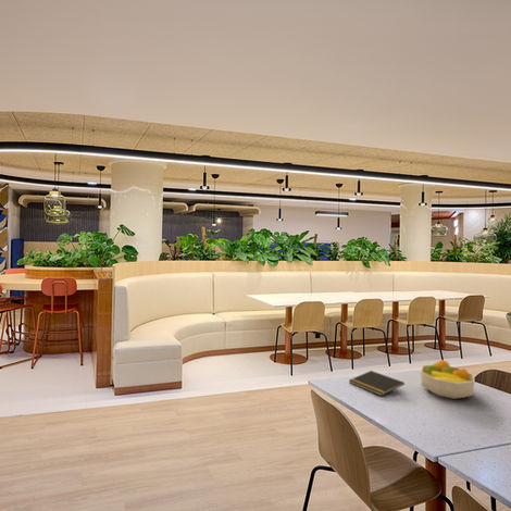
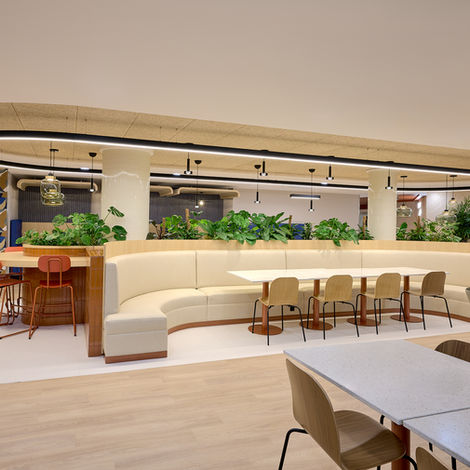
- fruit bowl [420,359,476,400]
- notepad [348,370,406,397]
